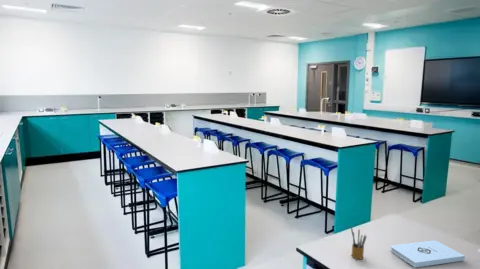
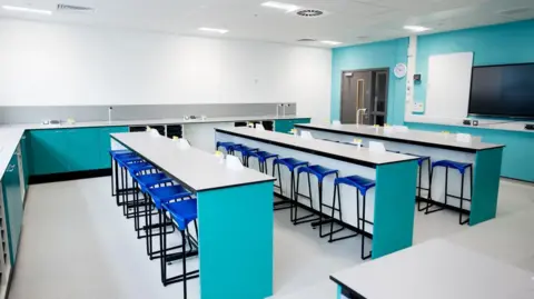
- notepad [390,240,466,268]
- pencil box [350,226,368,260]
